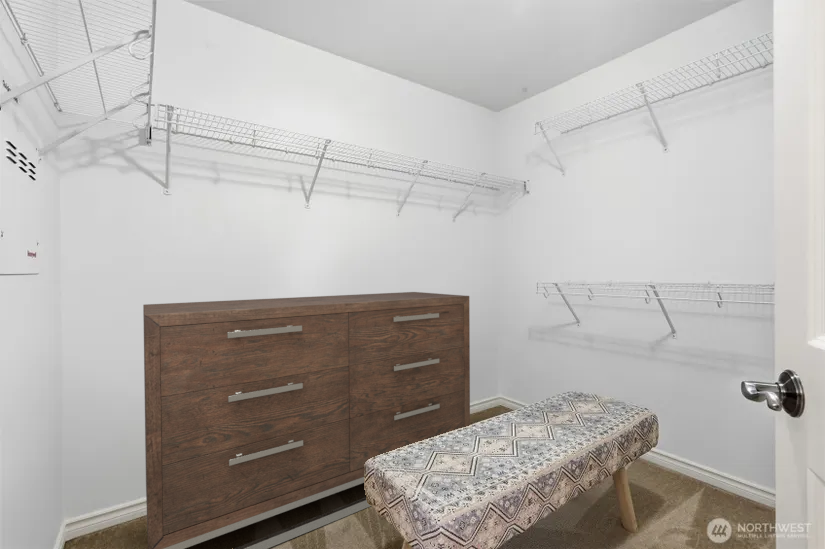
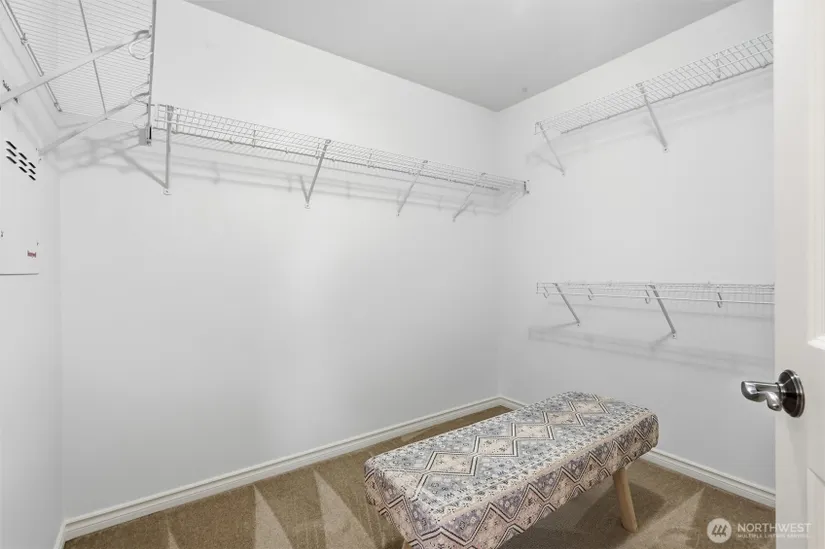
- dresser [142,291,471,549]
